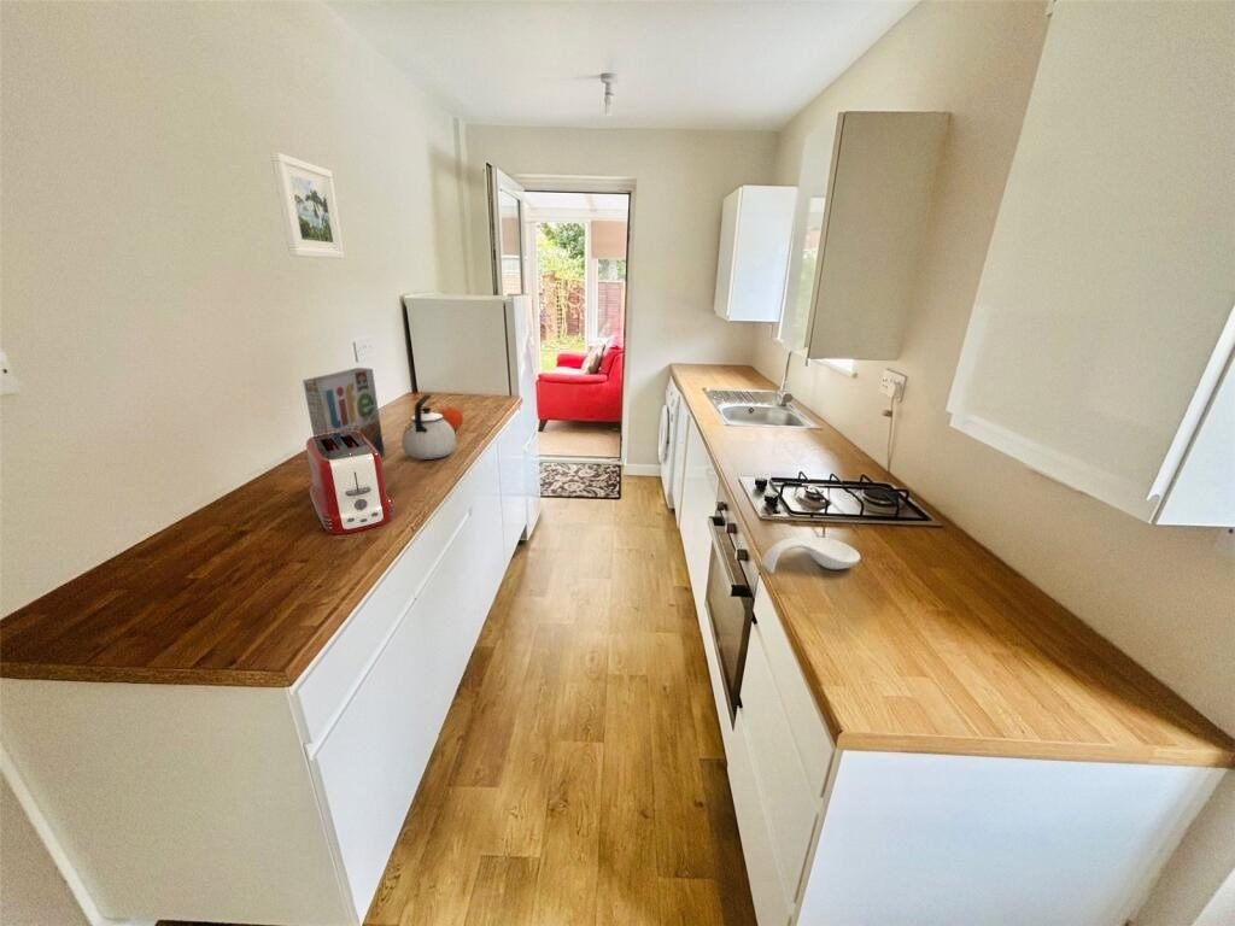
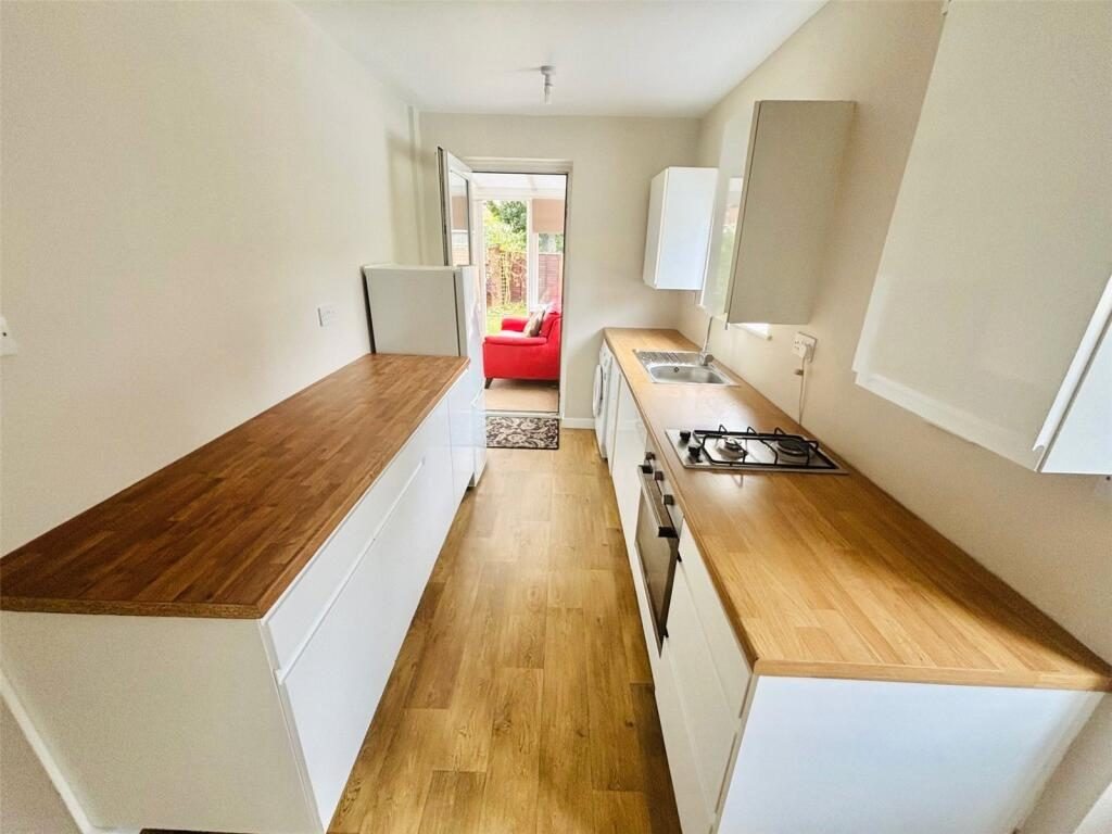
- fruit [438,406,464,432]
- spoon rest [761,537,861,575]
- toaster [305,432,396,535]
- cereal box [302,367,386,458]
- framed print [270,151,345,260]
- kettle [400,393,457,461]
